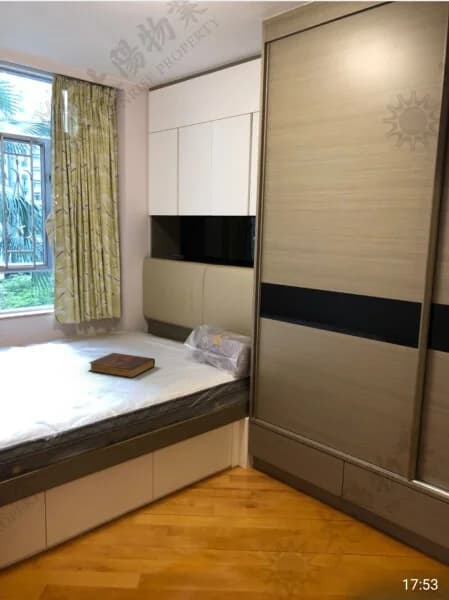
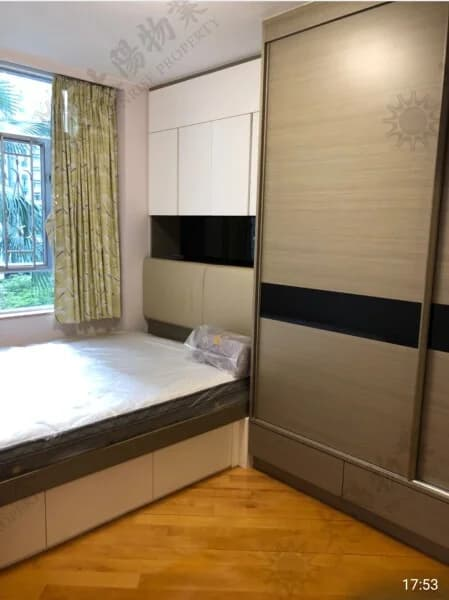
- book [87,352,156,379]
